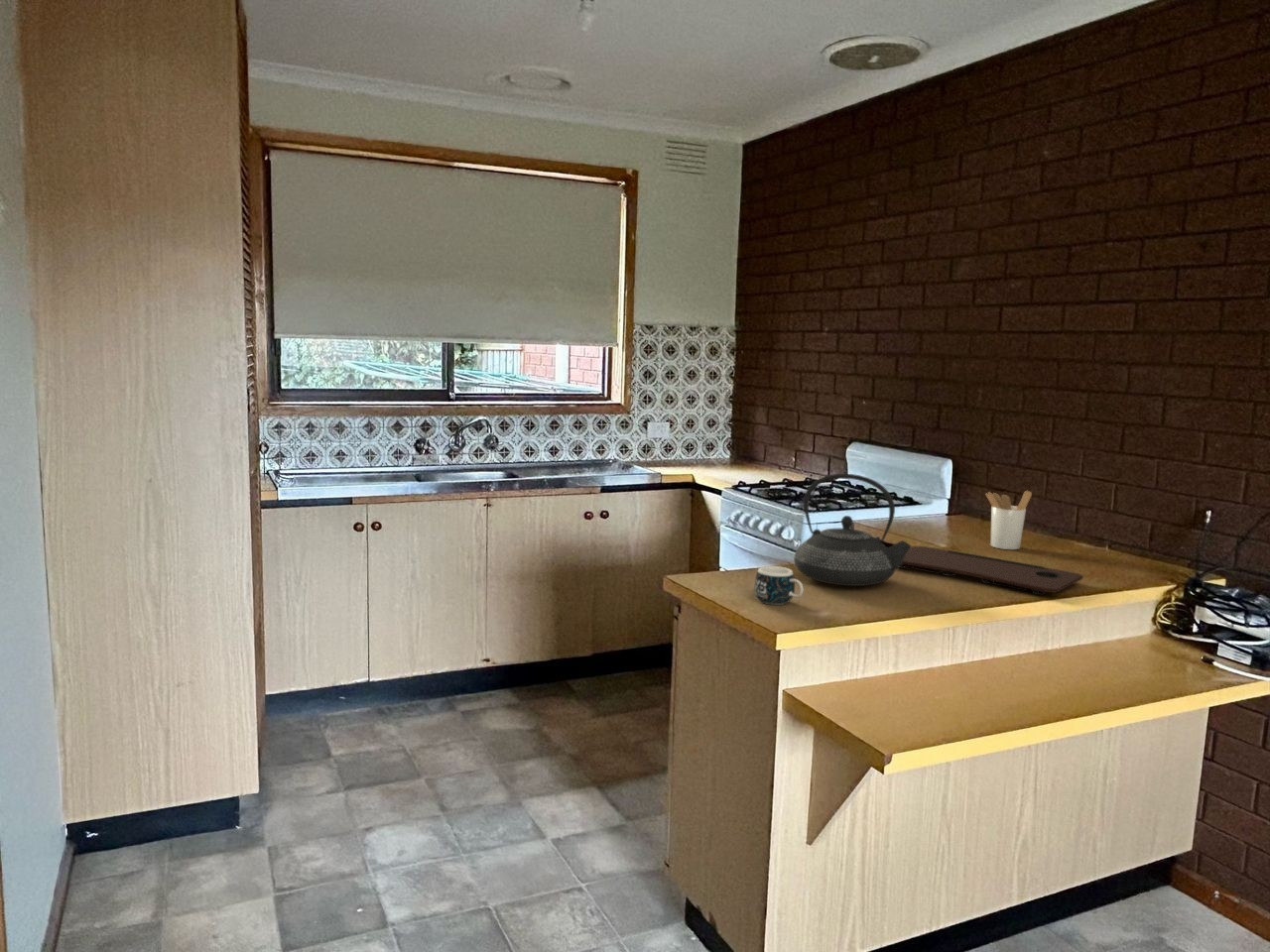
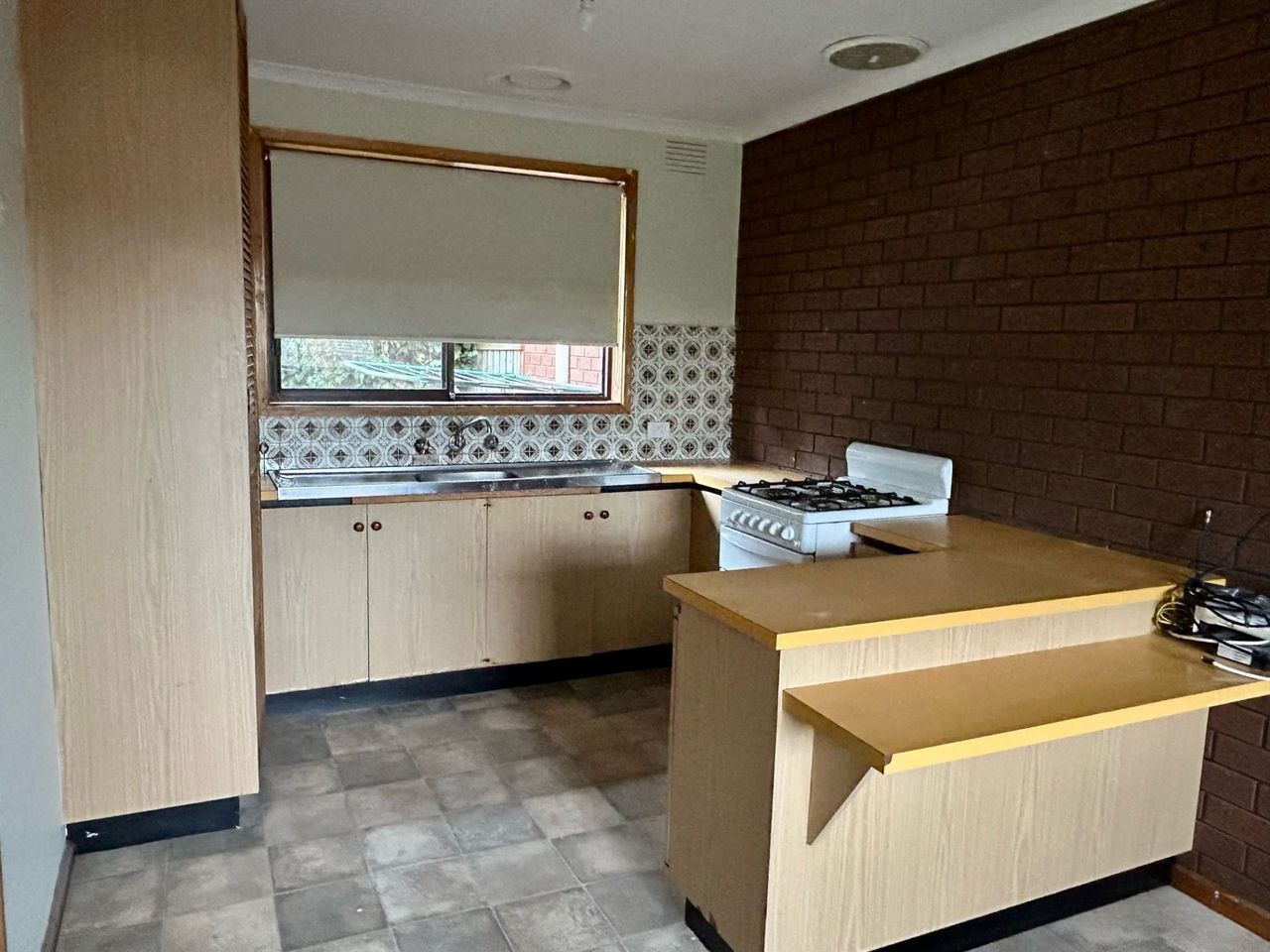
- mug [753,565,804,606]
- utensil holder [984,490,1033,550]
- teapot [793,473,912,587]
- cutting board [898,545,1084,596]
